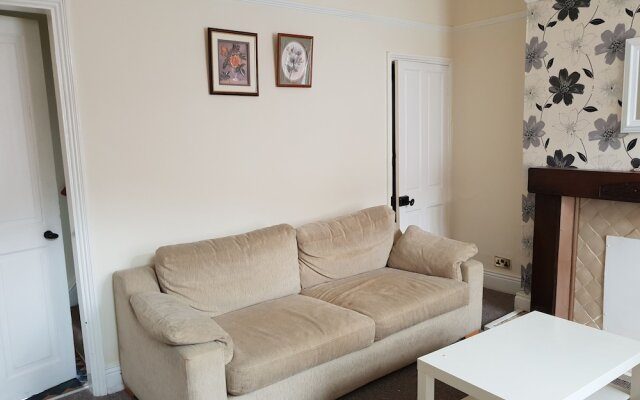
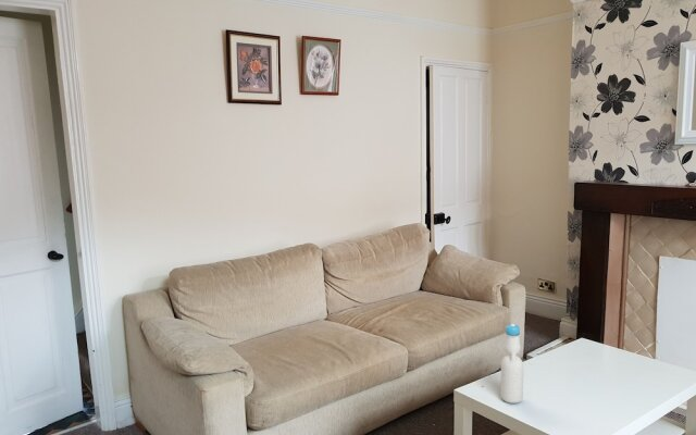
+ bottle [499,323,524,405]
